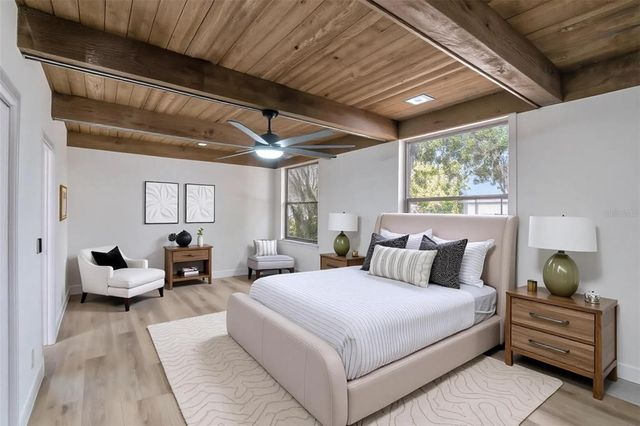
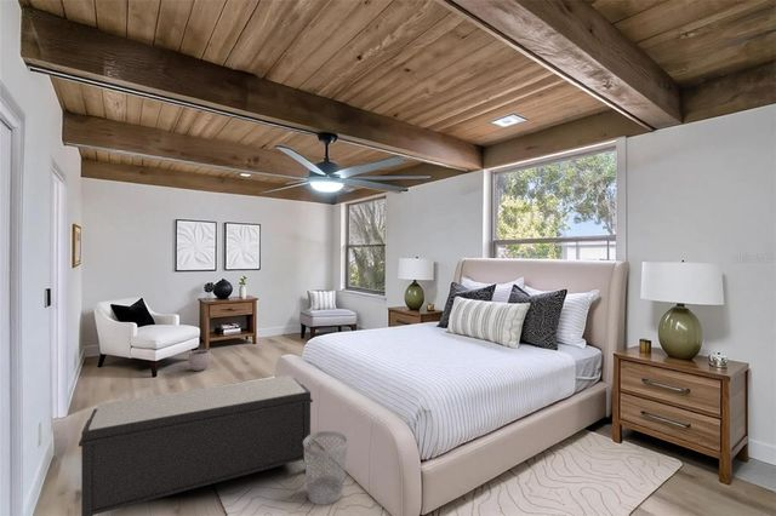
+ wastebasket [303,430,349,506]
+ plant pot [187,344,212,372]
+ bench [78,374,314,516]
